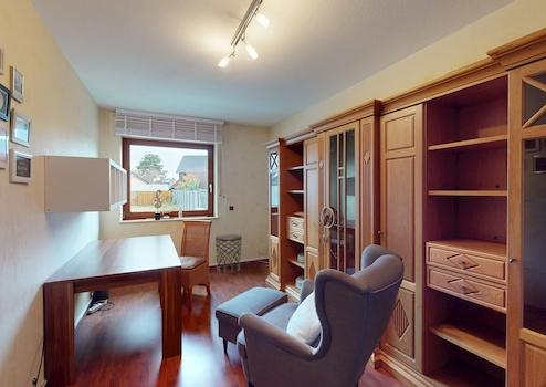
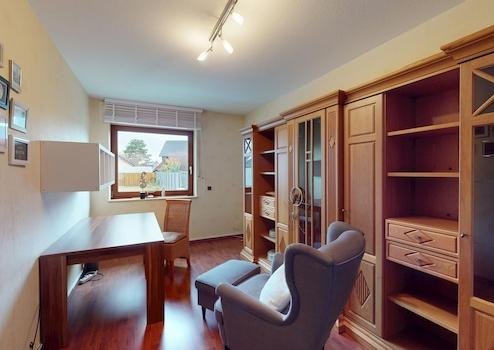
- side table [214,233,243,274]
